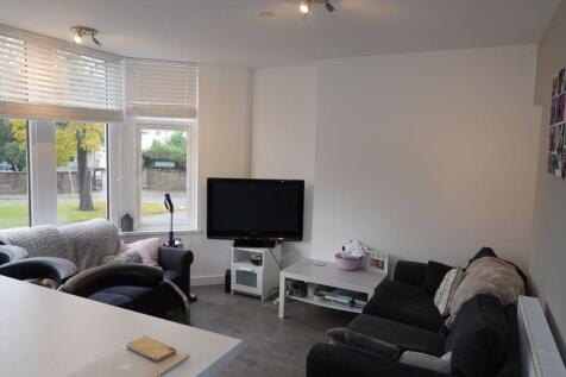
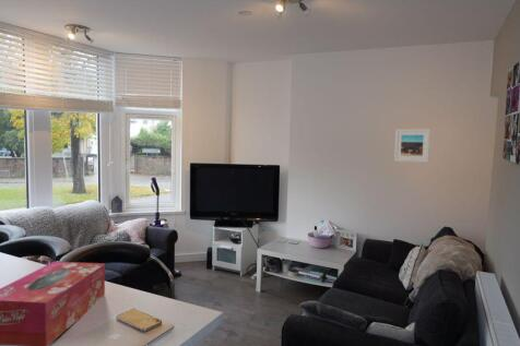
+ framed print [393,128,432,164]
+ tissue box [0,261,106,346]
